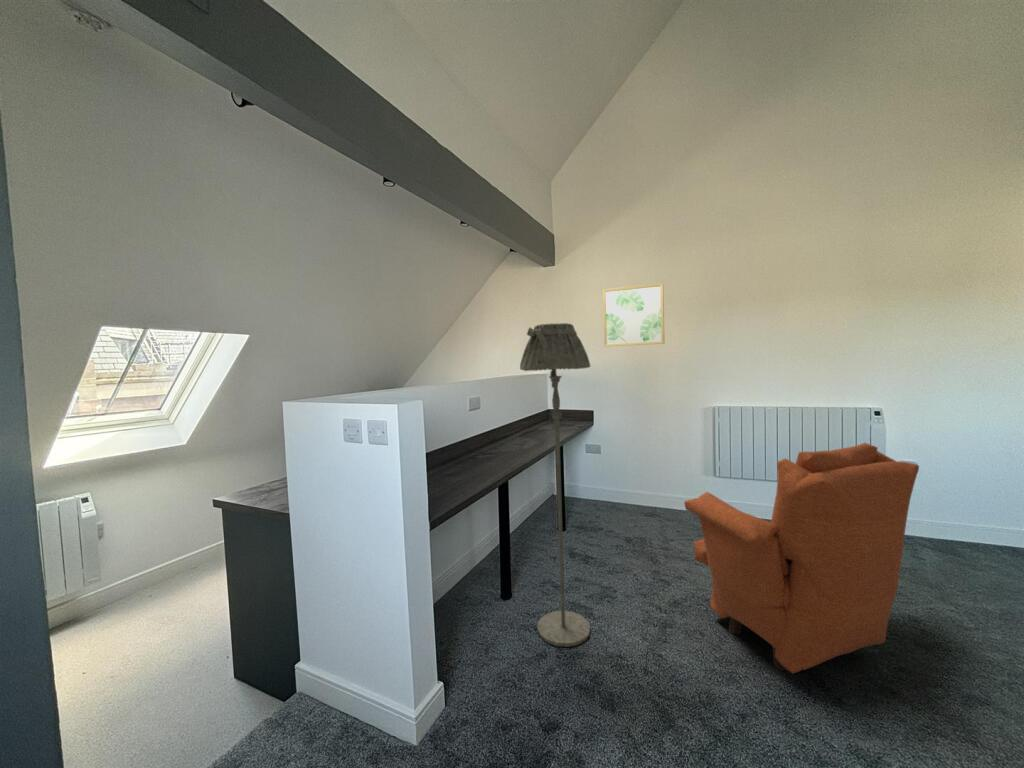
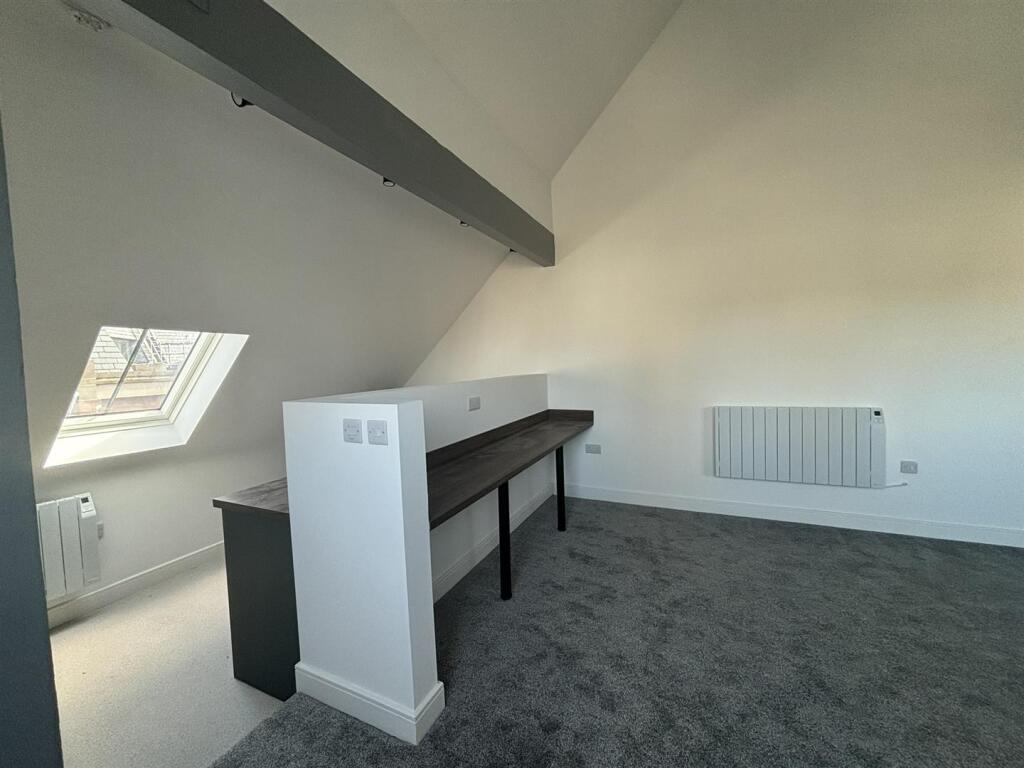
- wall art [602,282,665,347]
- armchair [683,442,920,674]
- floor lamp [519,322,591,648]
